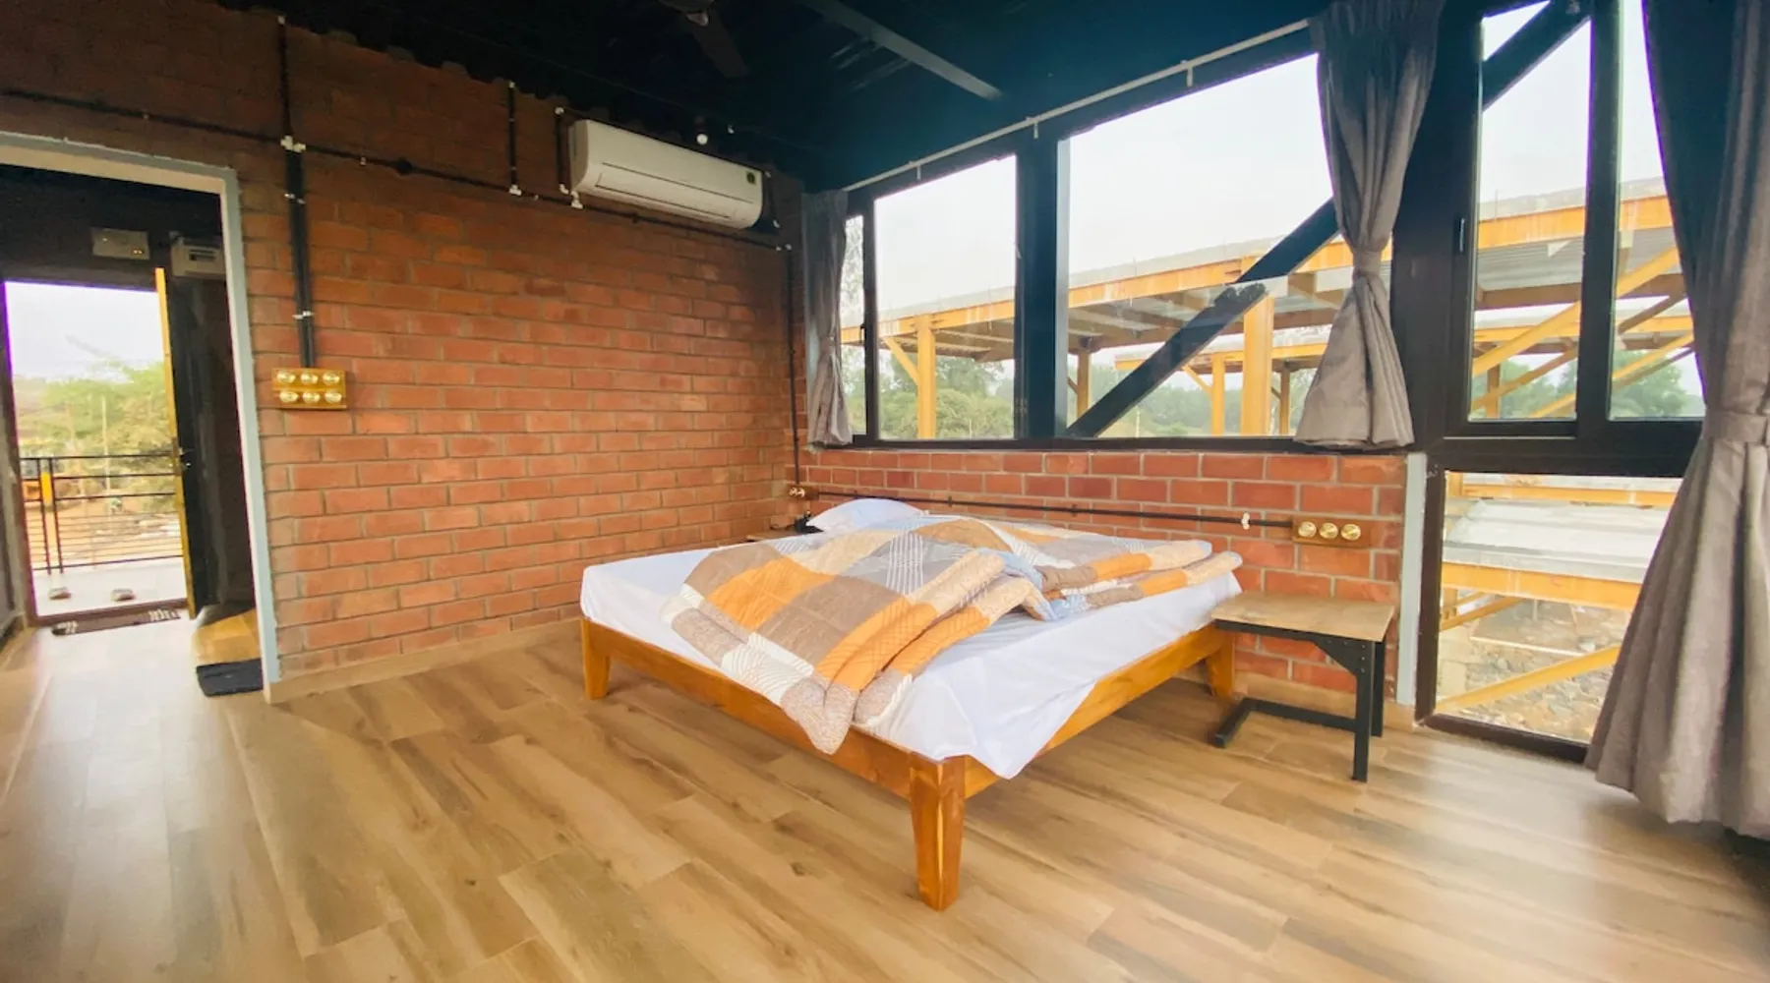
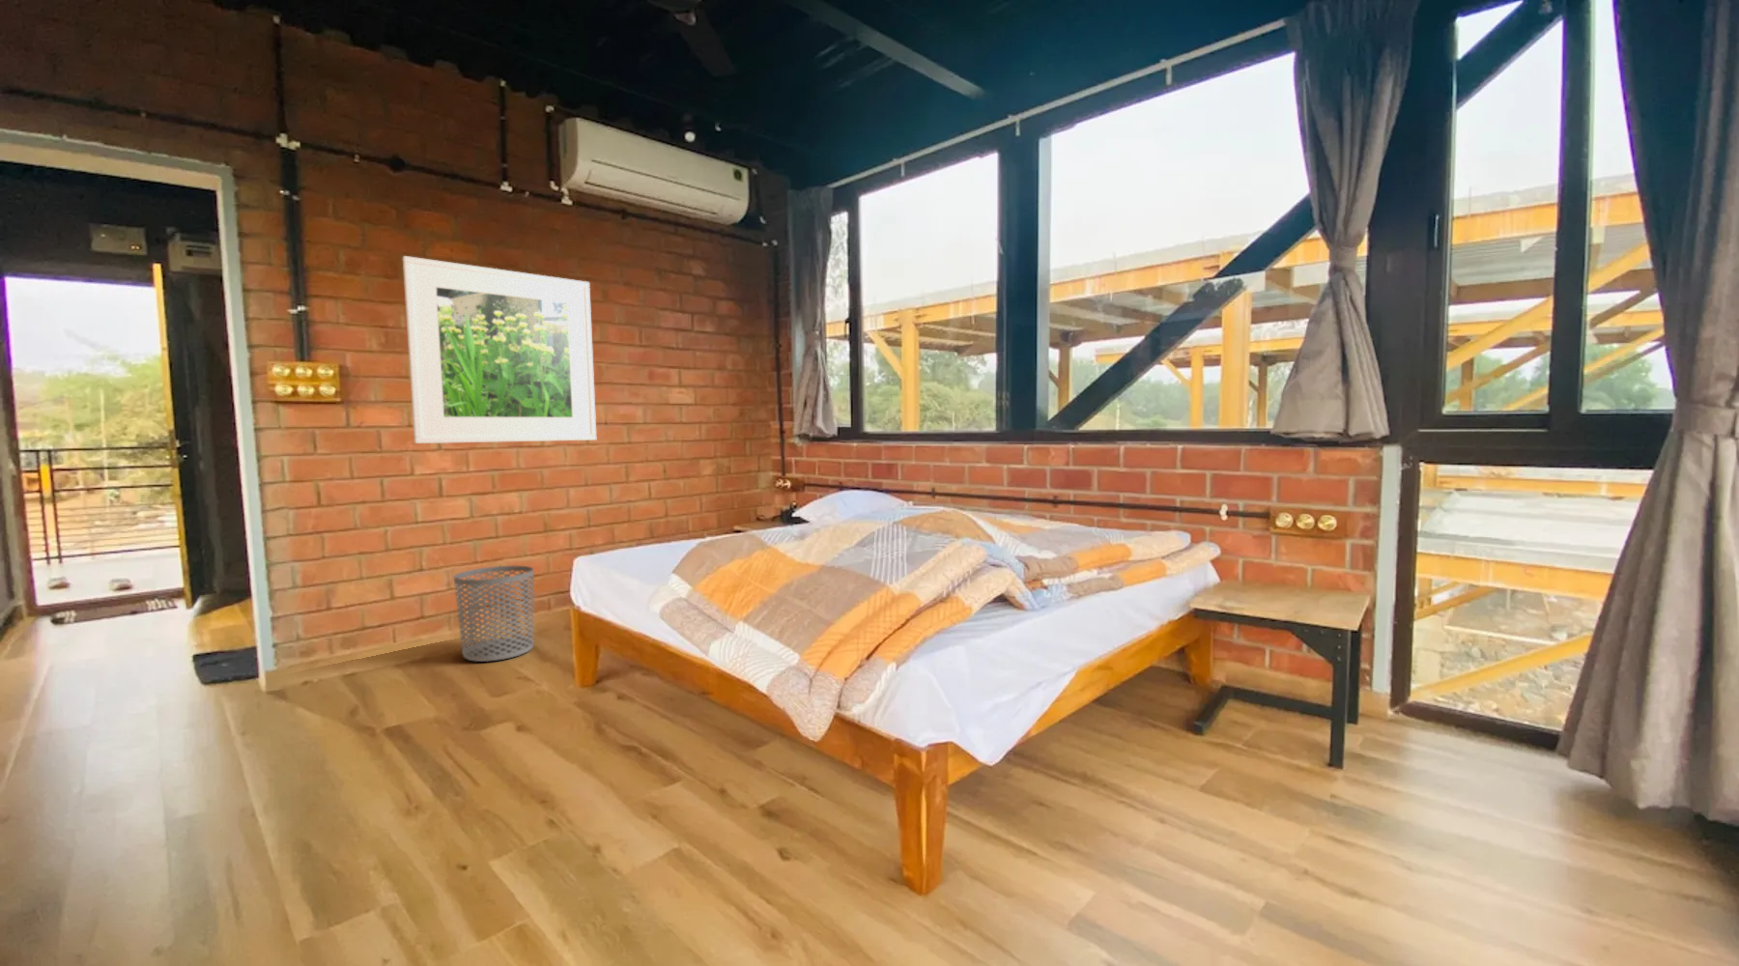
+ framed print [402,255,597,445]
+ waste bin [453,565,535,663]
